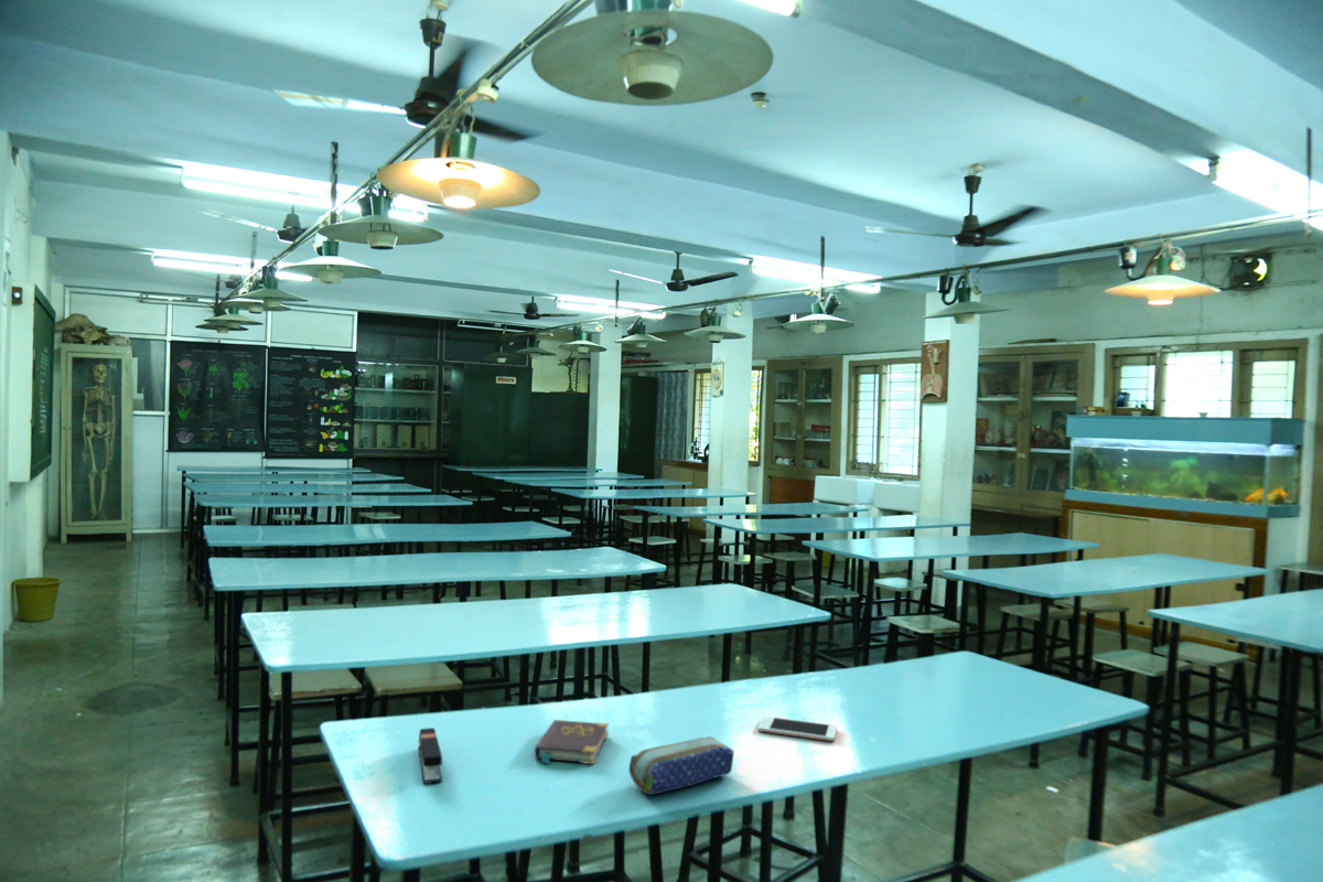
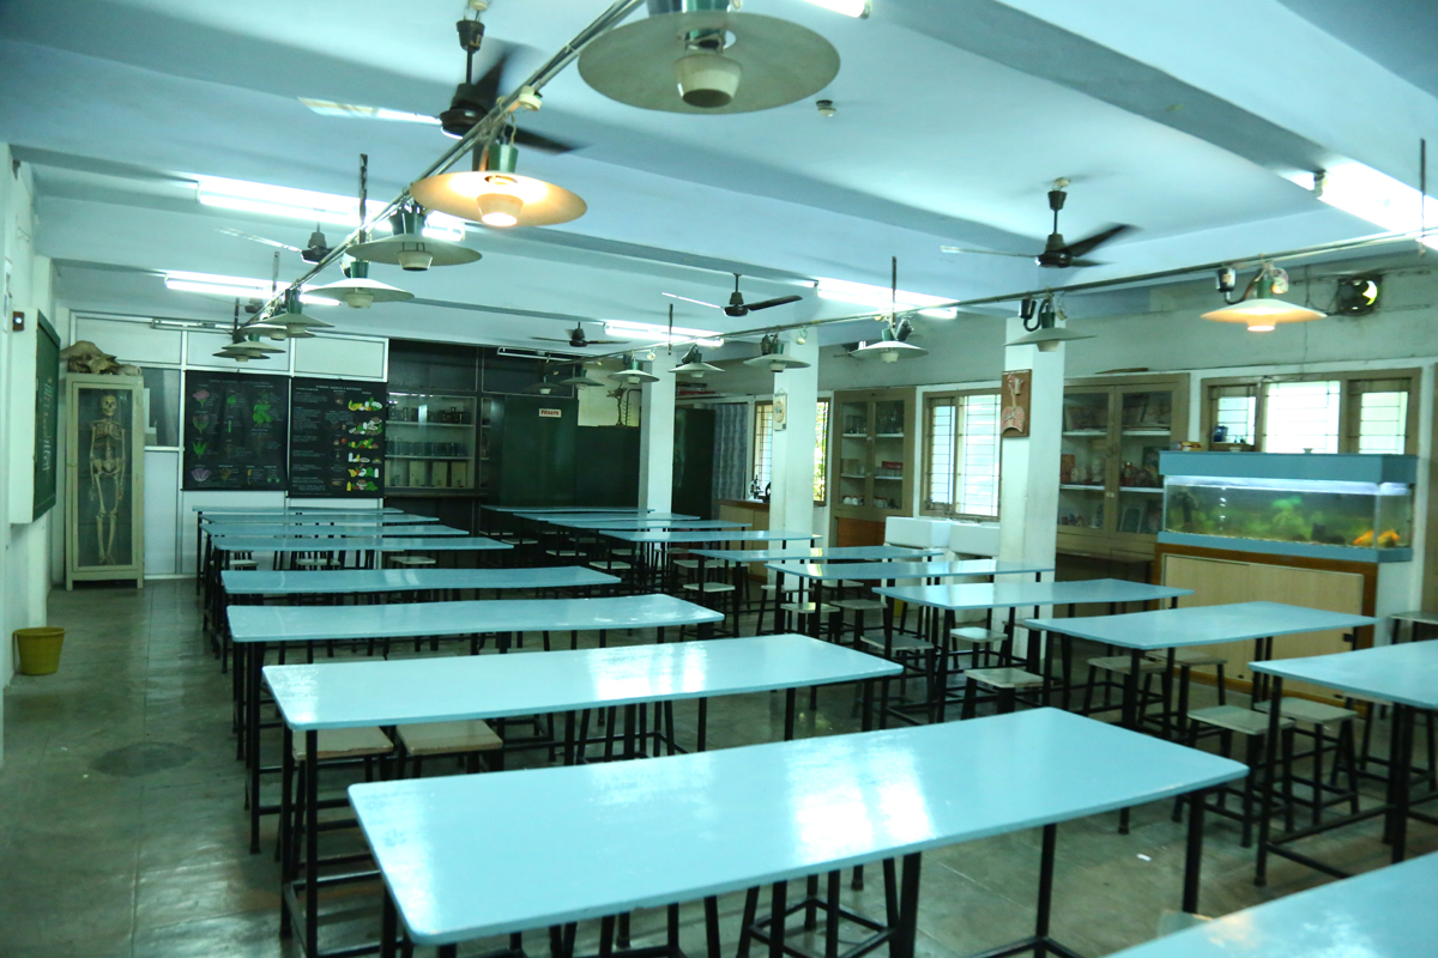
- pencil case [628,735,735,796]
- cell phone [756,716,838,742]
- stapler [417,727,443,785]
- book [534,719,610,765]
